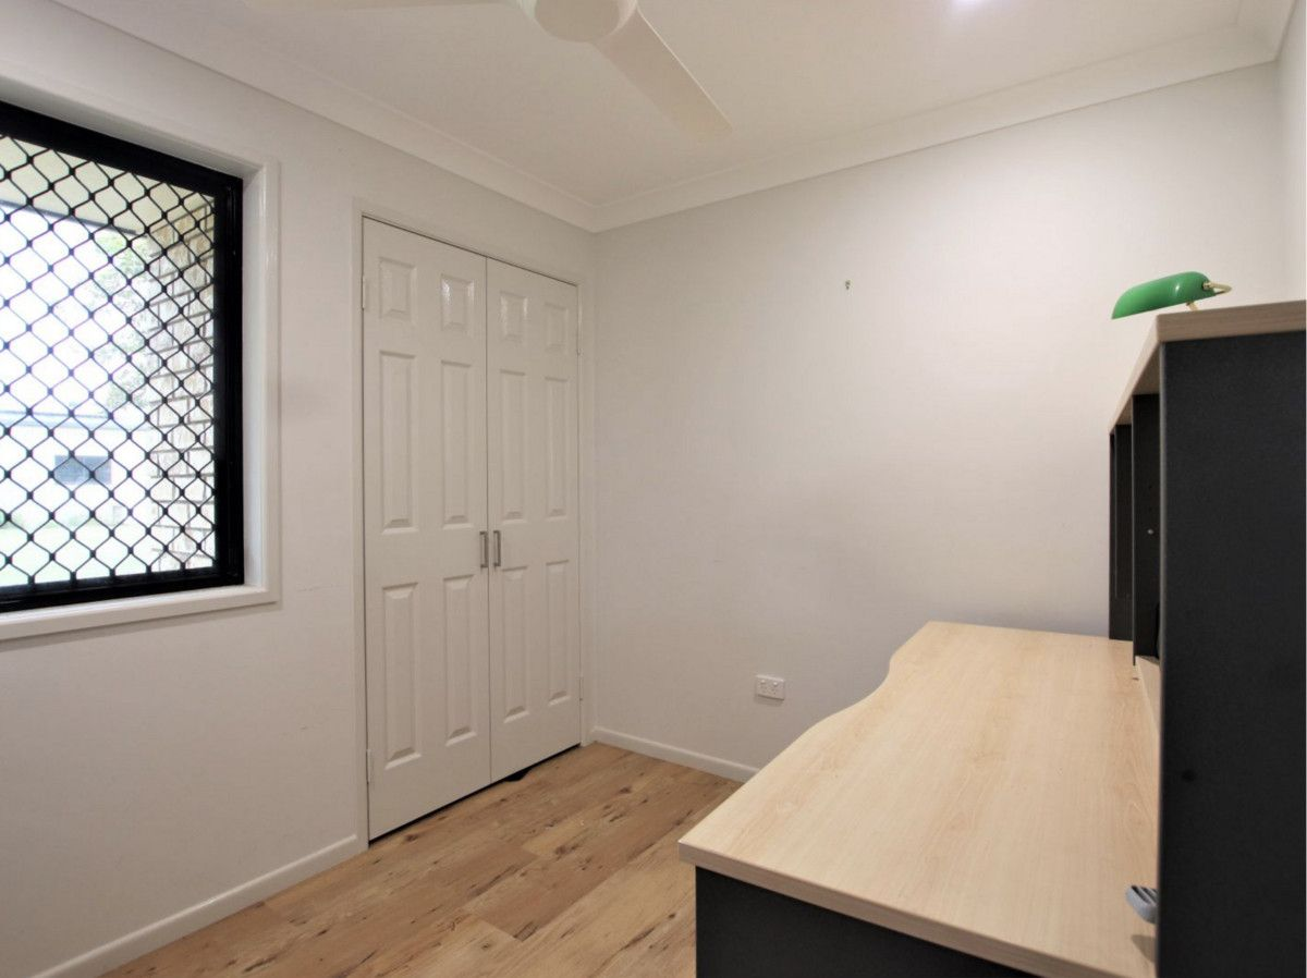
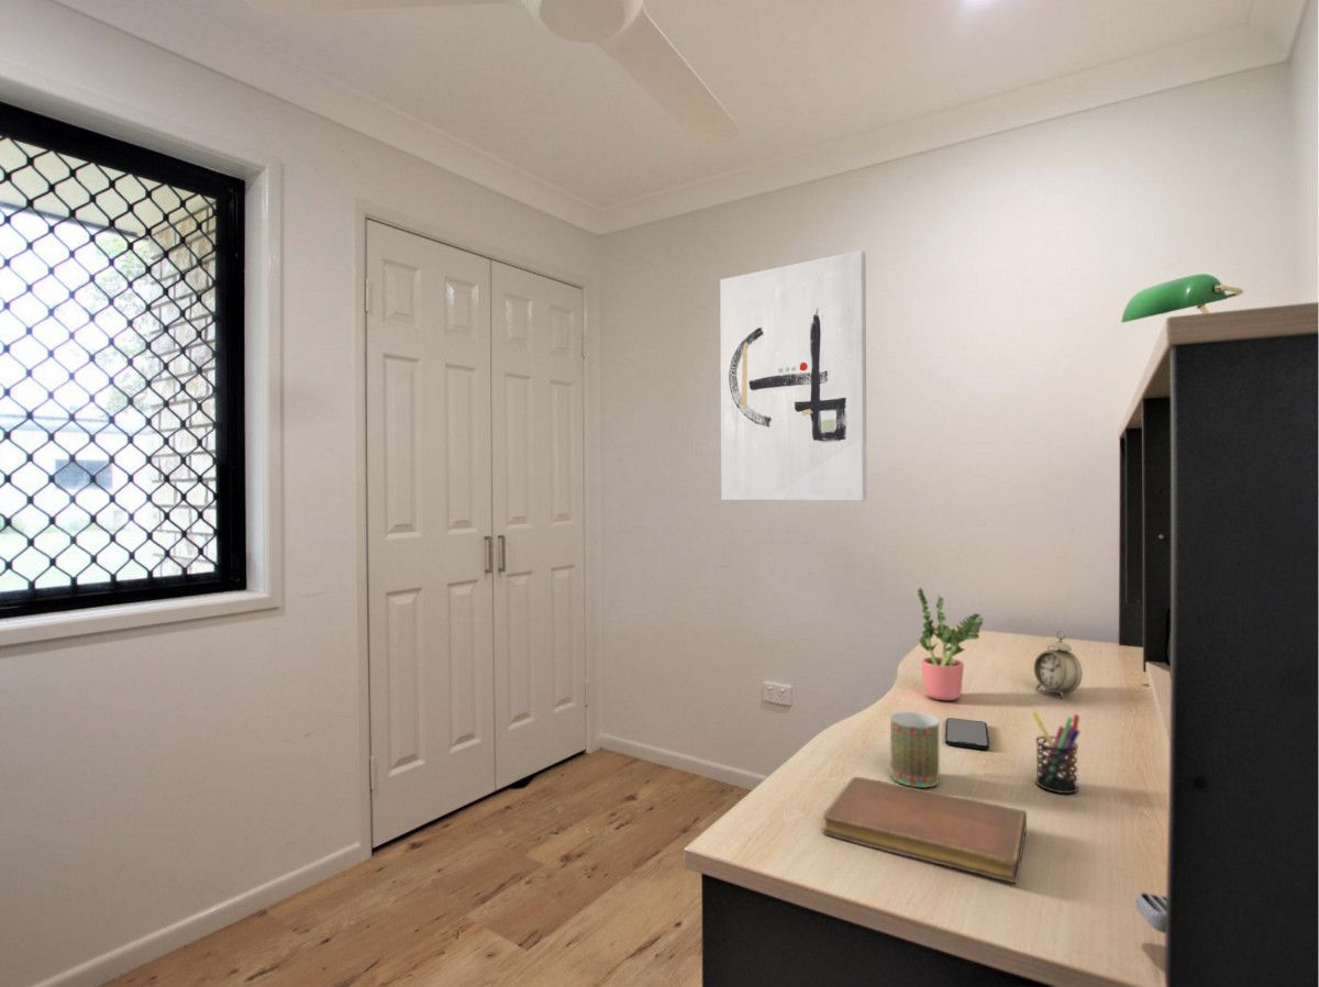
+ wall art [719,249,868,502]
+ alarm clock [1032,629,1084,699]
+ notebook [822,776,1028,884]
+ potted plant [917,586,984,701]
+ mug [889,711,940,788]
+ pen holder [1030,710,1080,795]
+ smartphone [944,717,990,751]
